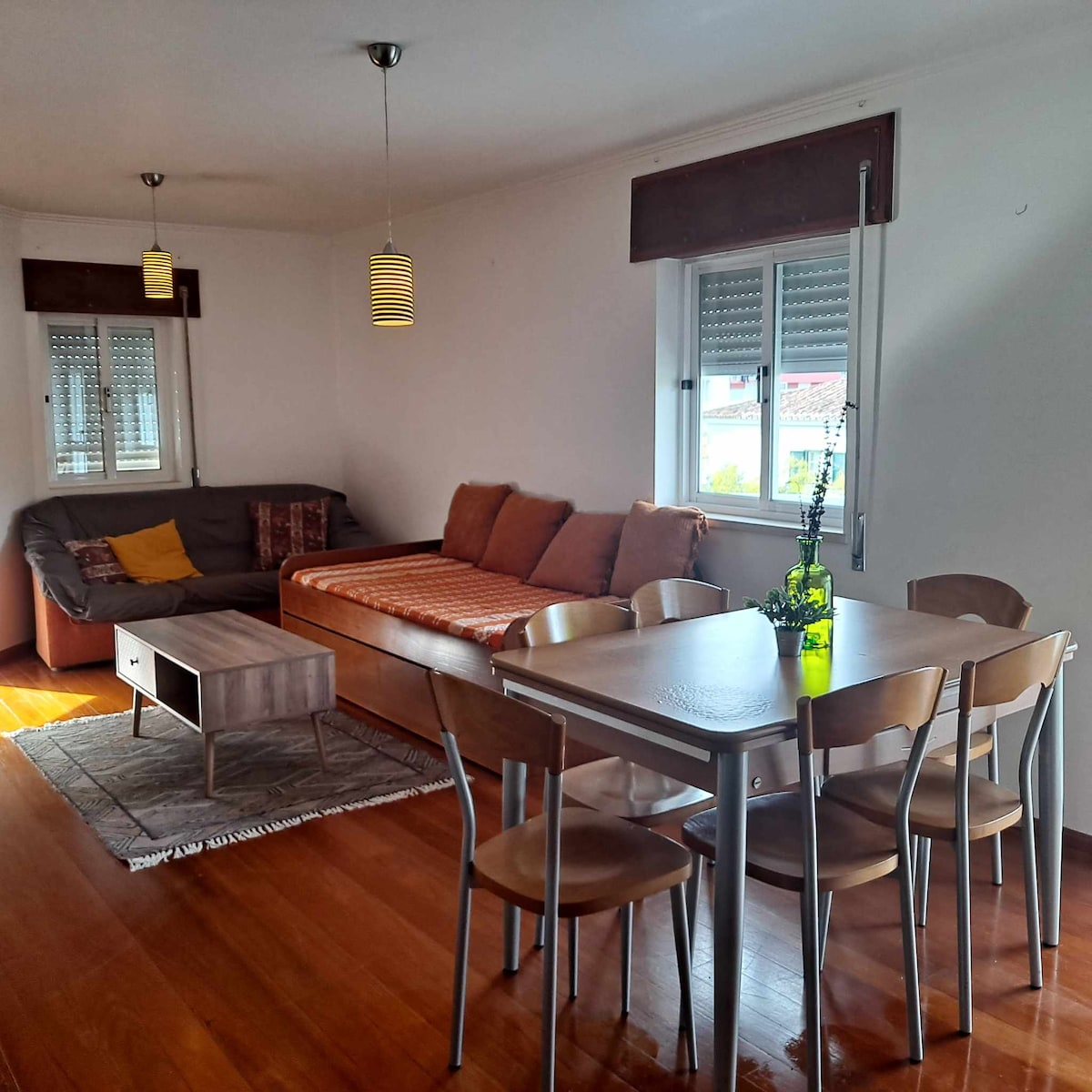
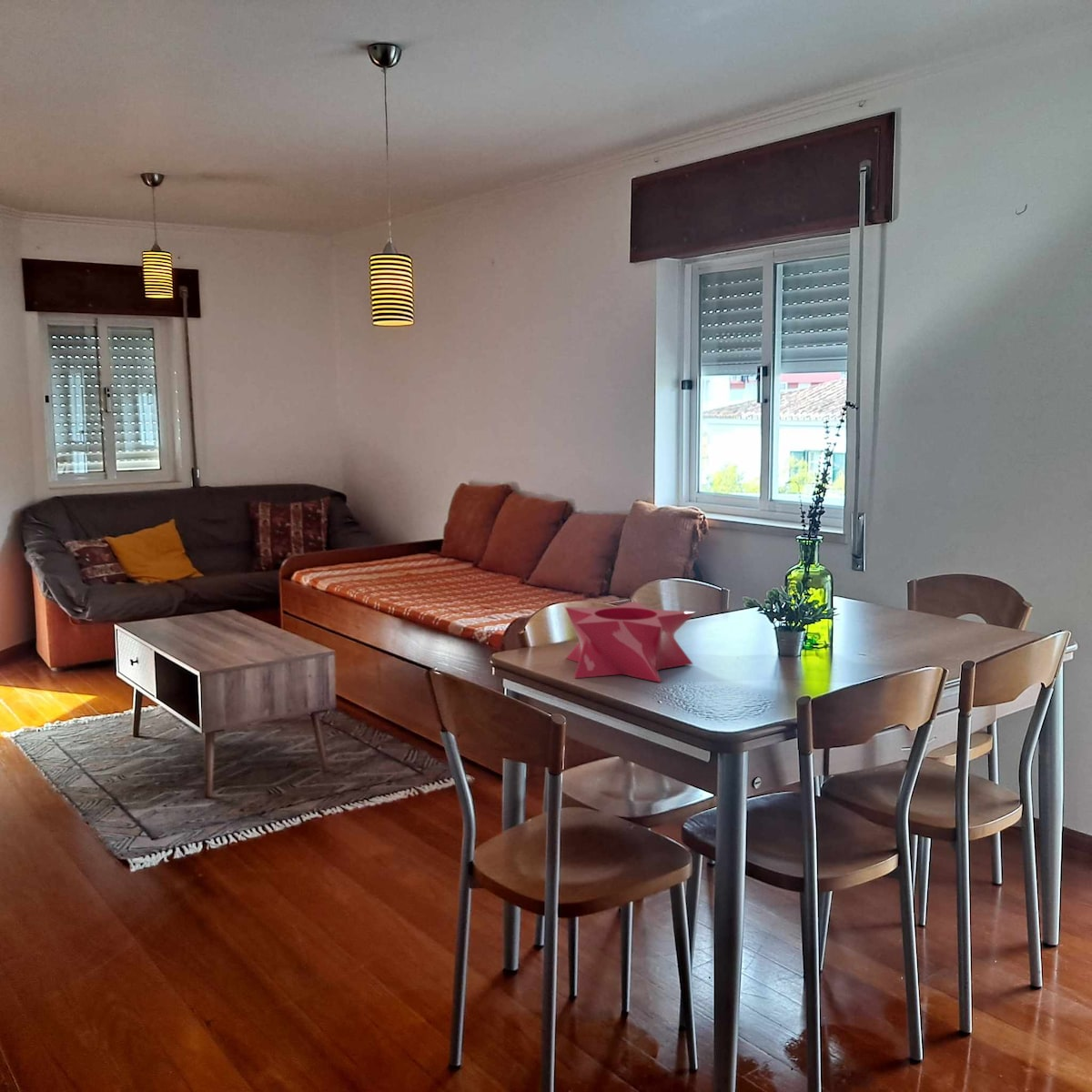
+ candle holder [564,601,696,682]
